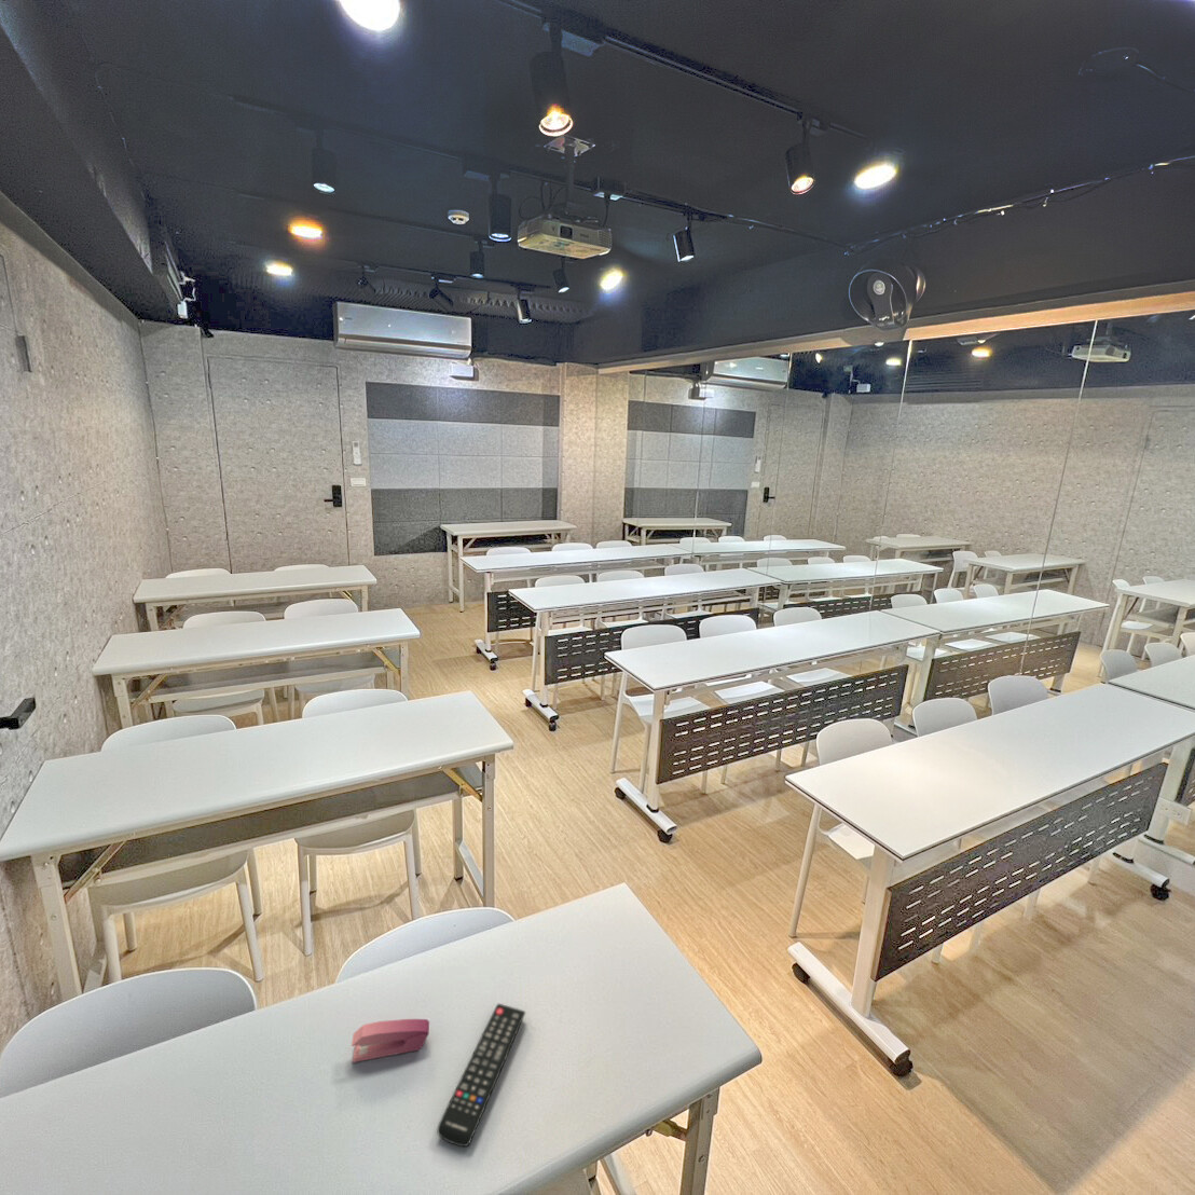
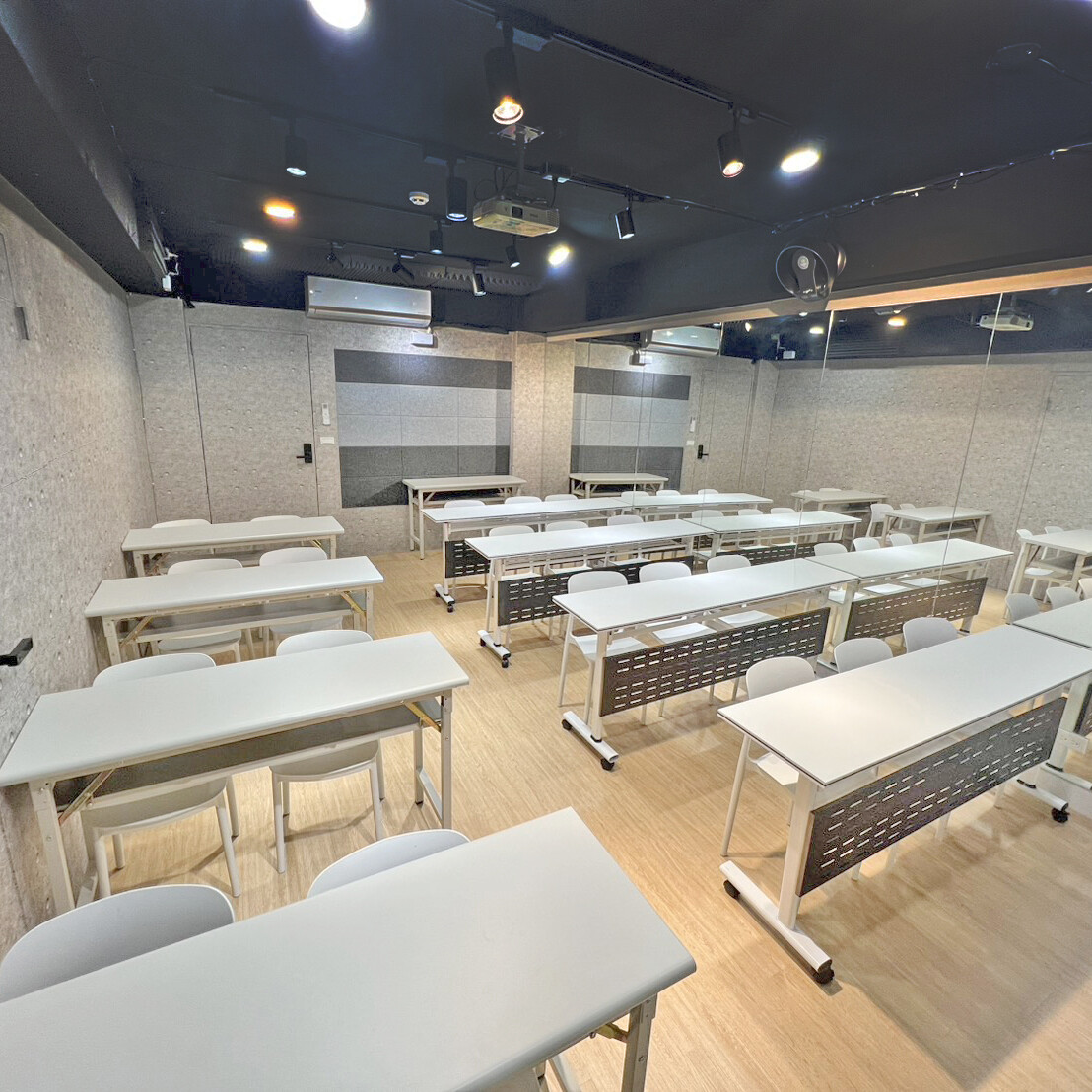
- stapler [350,1018,430,1064]
- remote control [436,1002,526,1148]
